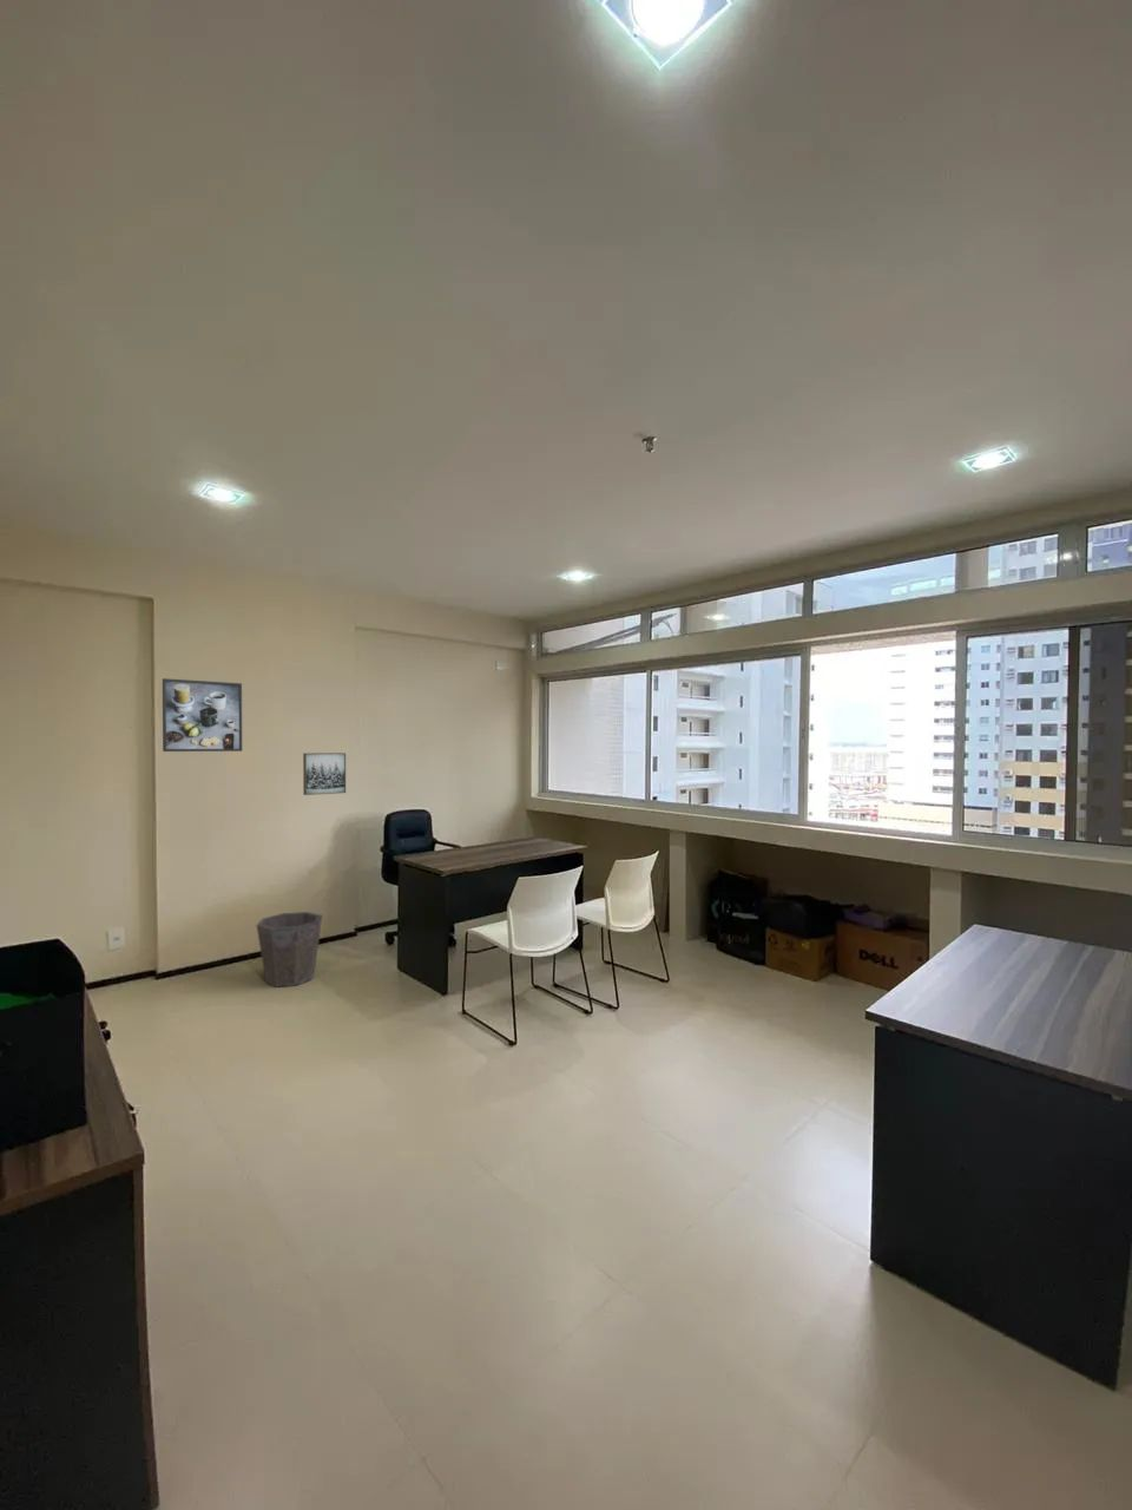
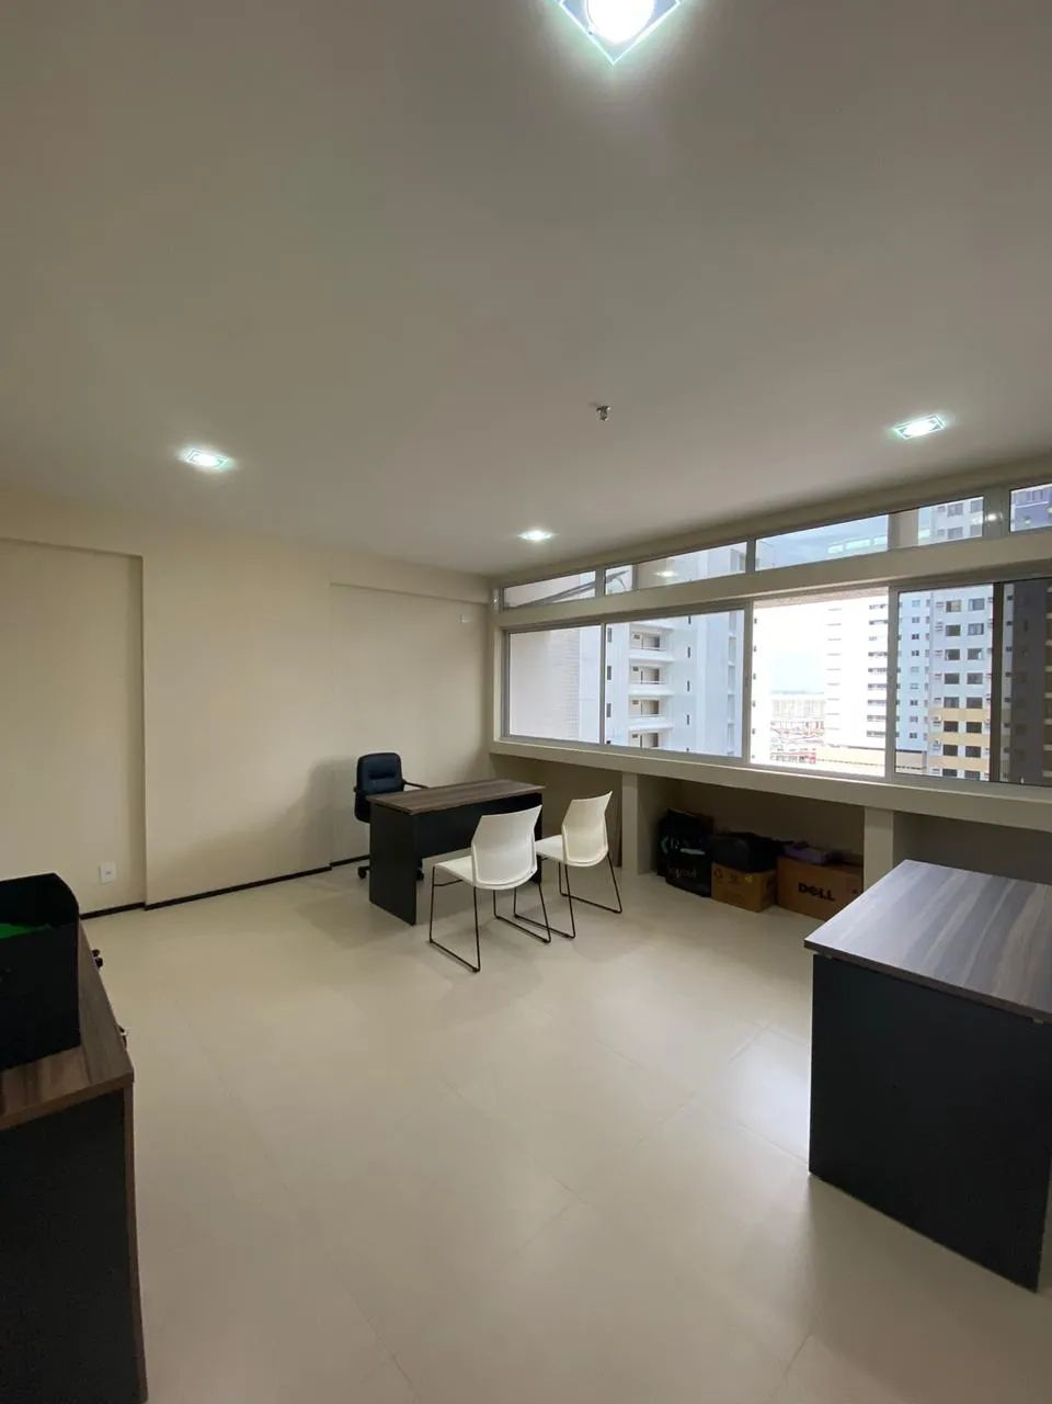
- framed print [162,678,243,753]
- wall art [302,751,347,797]
- waste bin [256,911,323,988]
